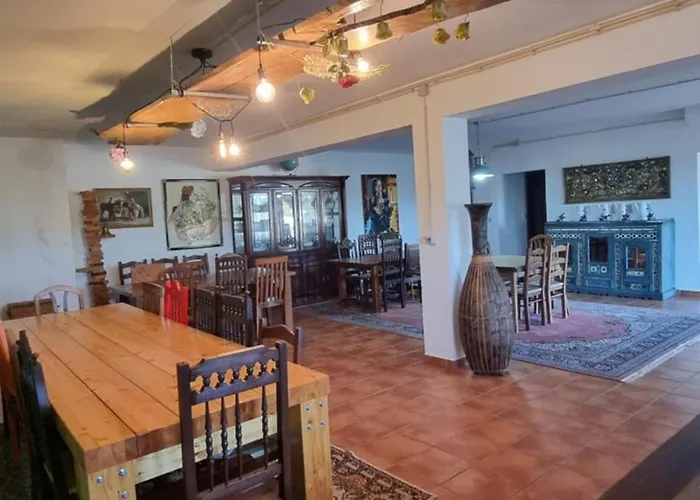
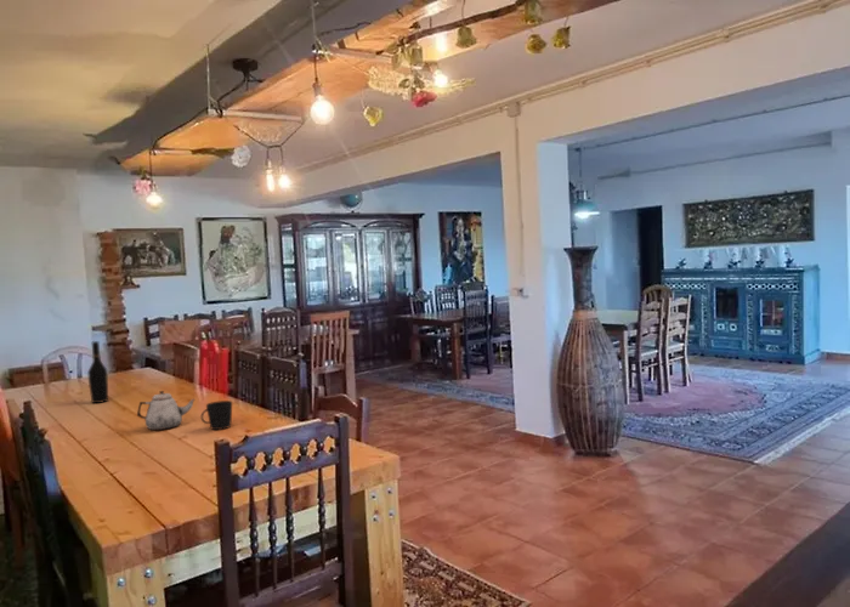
+ wine bottle [86,340,109,404]
+ cup [199,399,233,431]
+ teapot [136,390,197,431]
